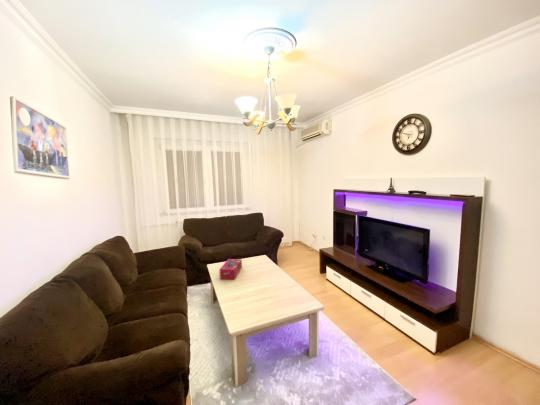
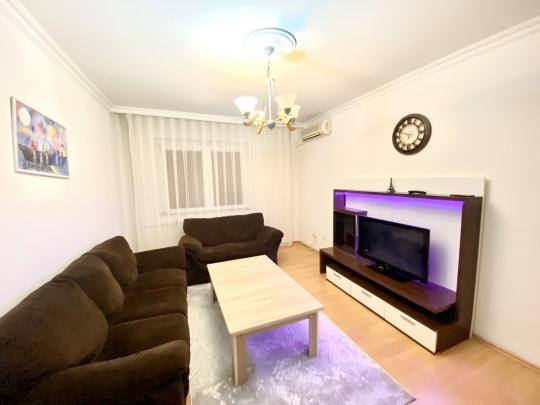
- tissue box [218,258,243,281]
